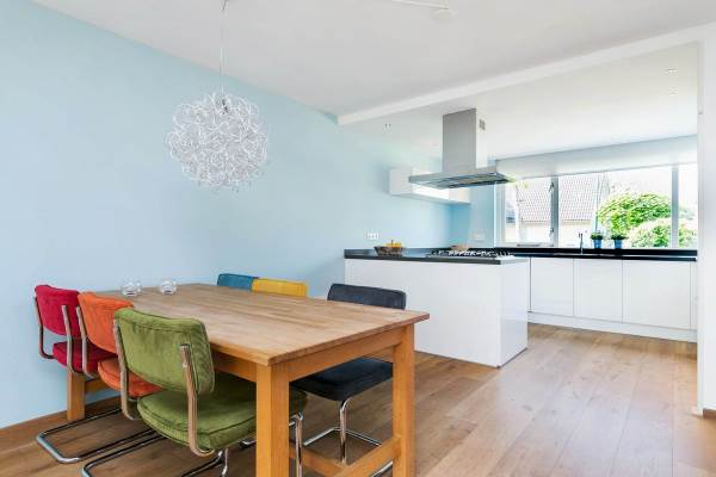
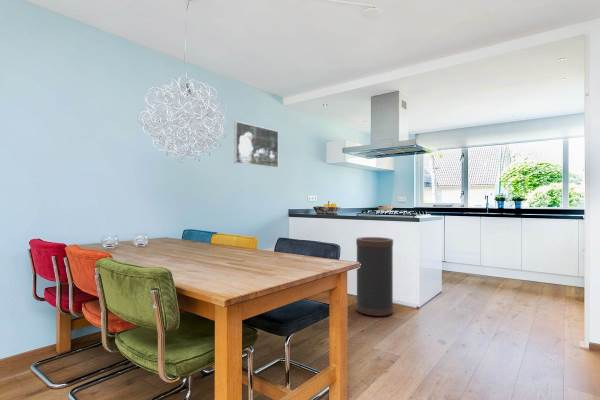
+ trash can [355,236,394,317]
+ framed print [233,120,279,169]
